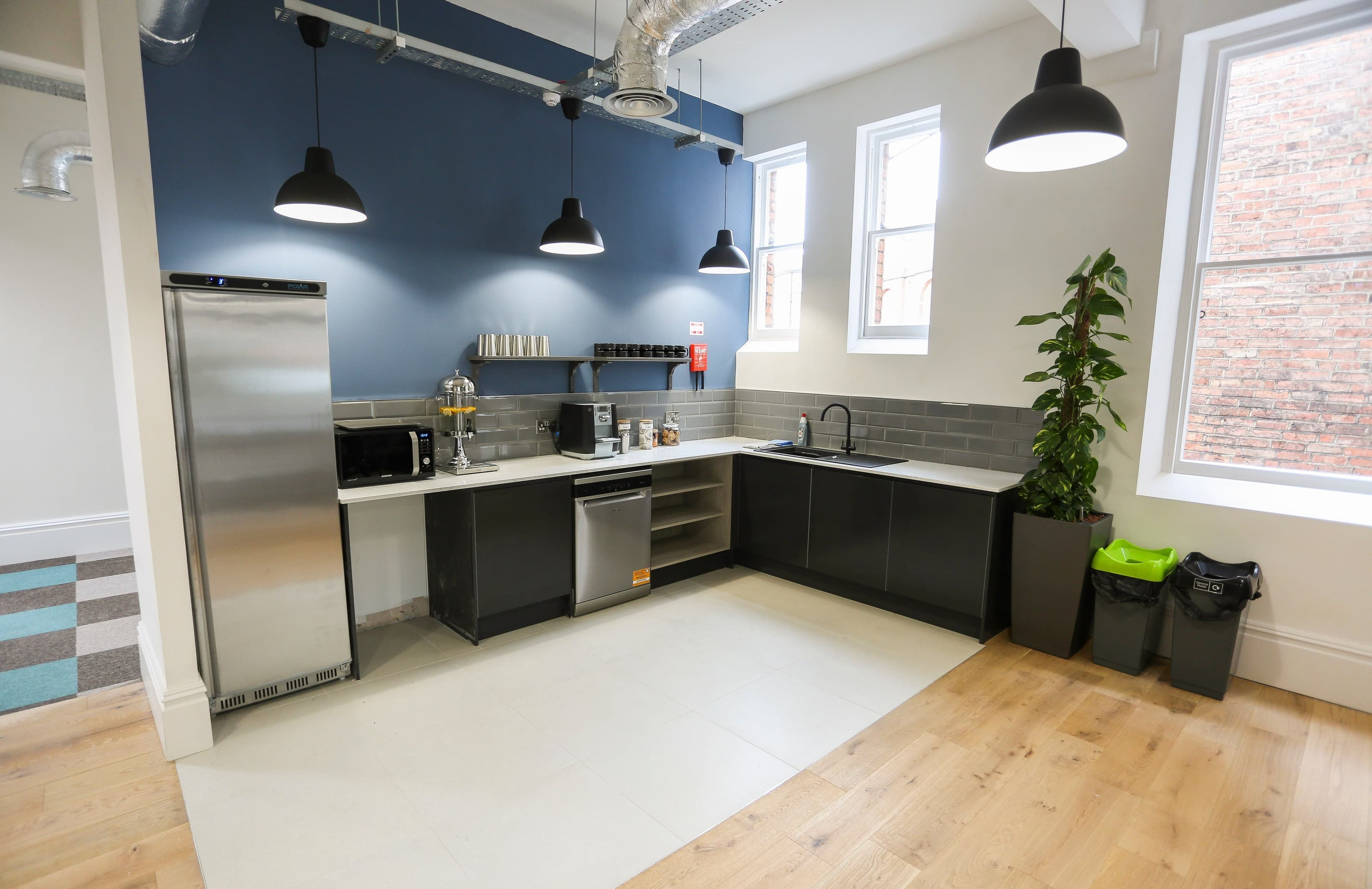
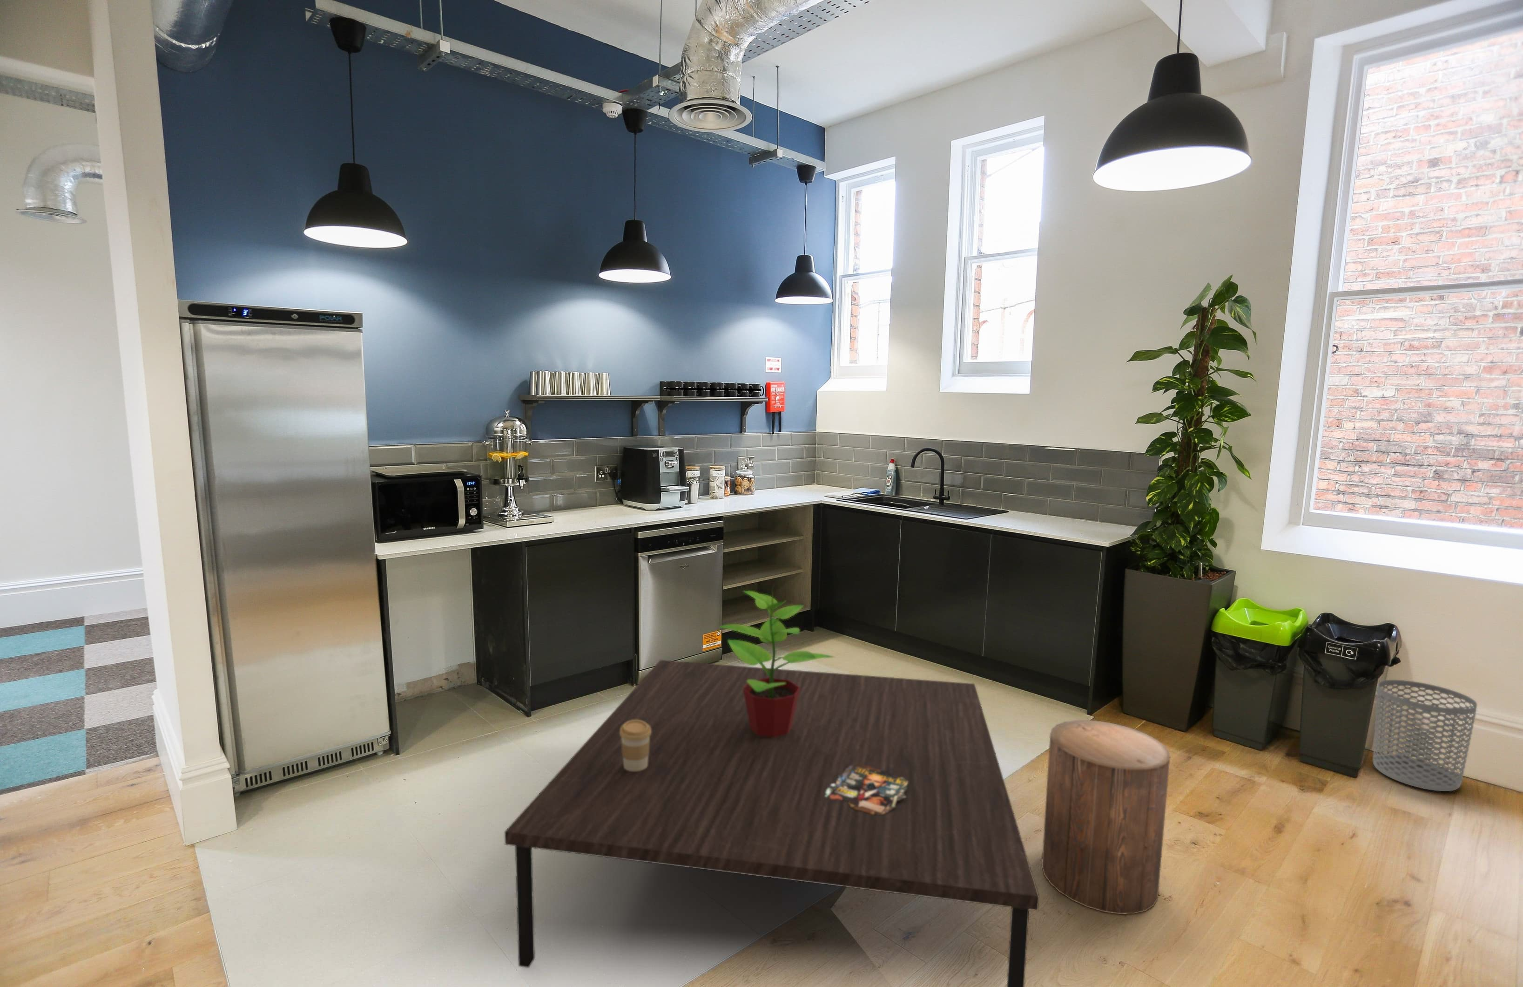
+ coffee table [504,659,1039,987]
+ waste bin [1373,679,1477,792]
+ potted plant [718,584,836,737]
+ coffee cup [619,721,652,772]
+ stool [1041,719,1171,915]
+ magazine [826,764,907,815]
